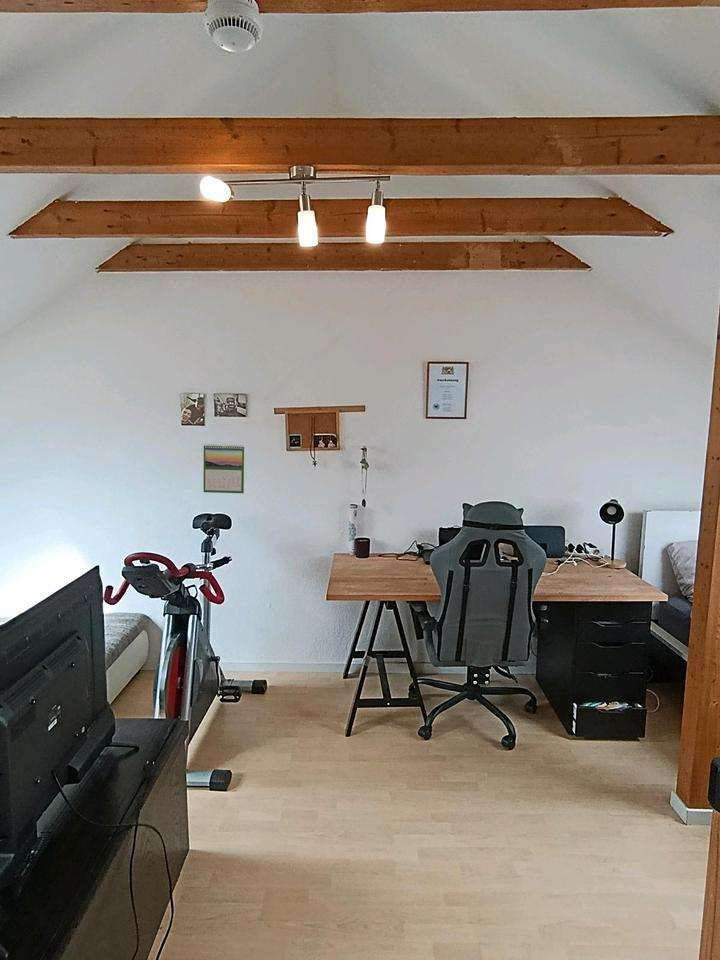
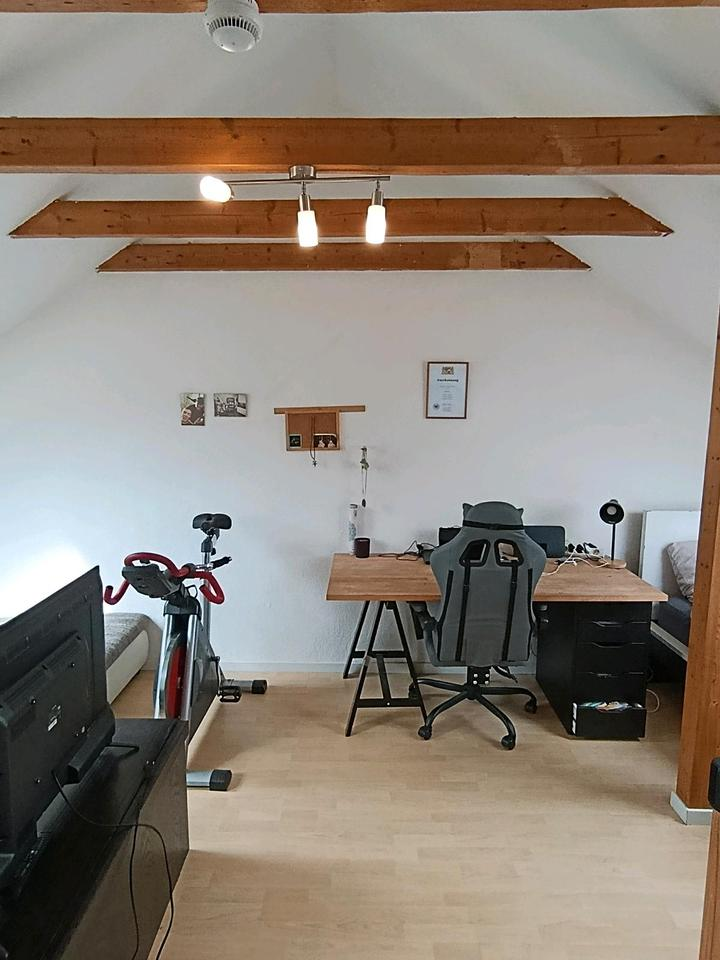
- calendar [203,443,245,494]
